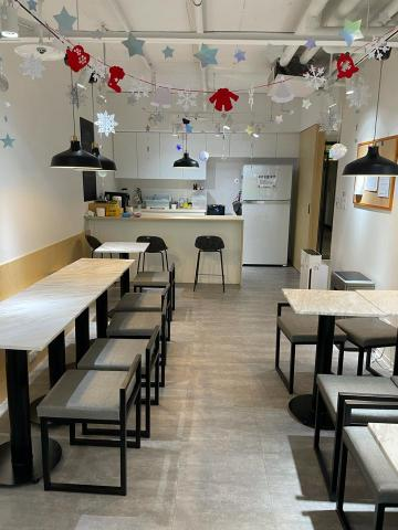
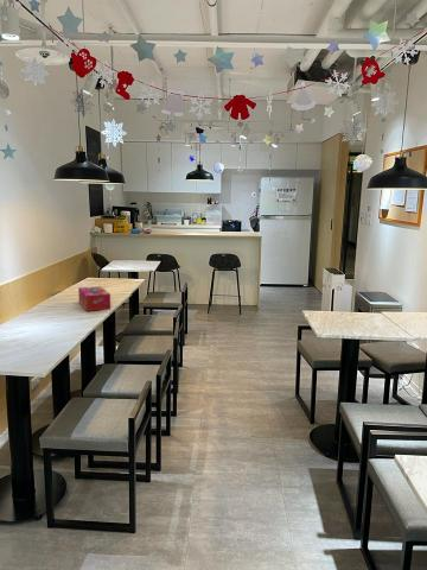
+ tissue box [77,285,111,312]
